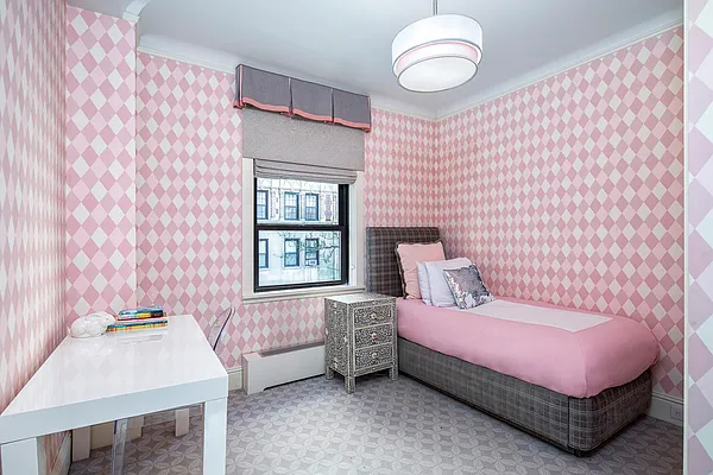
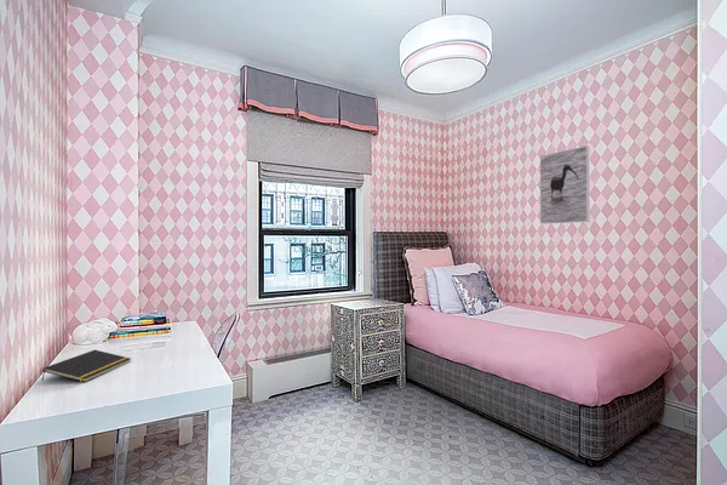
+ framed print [539,144,590,226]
+ notepad [40,349,132,383]
